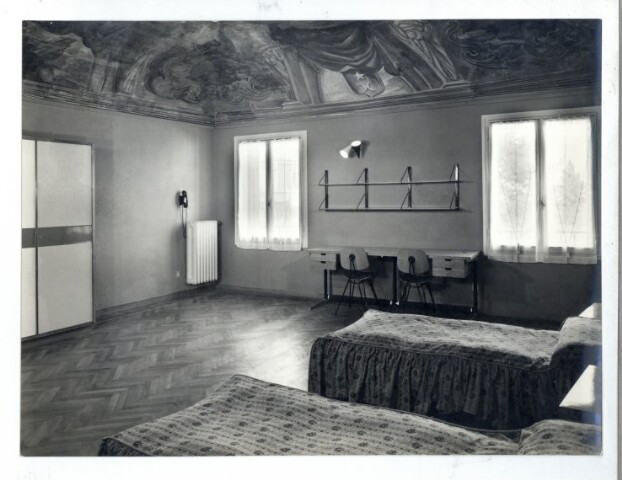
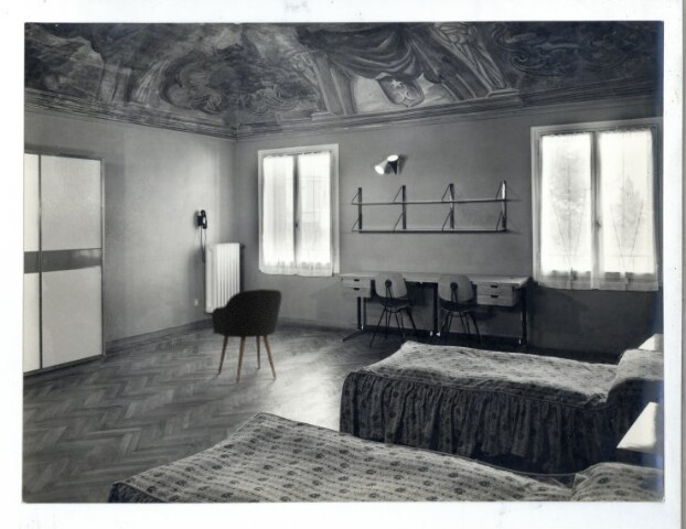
+ armchair [211,288,283,385]
